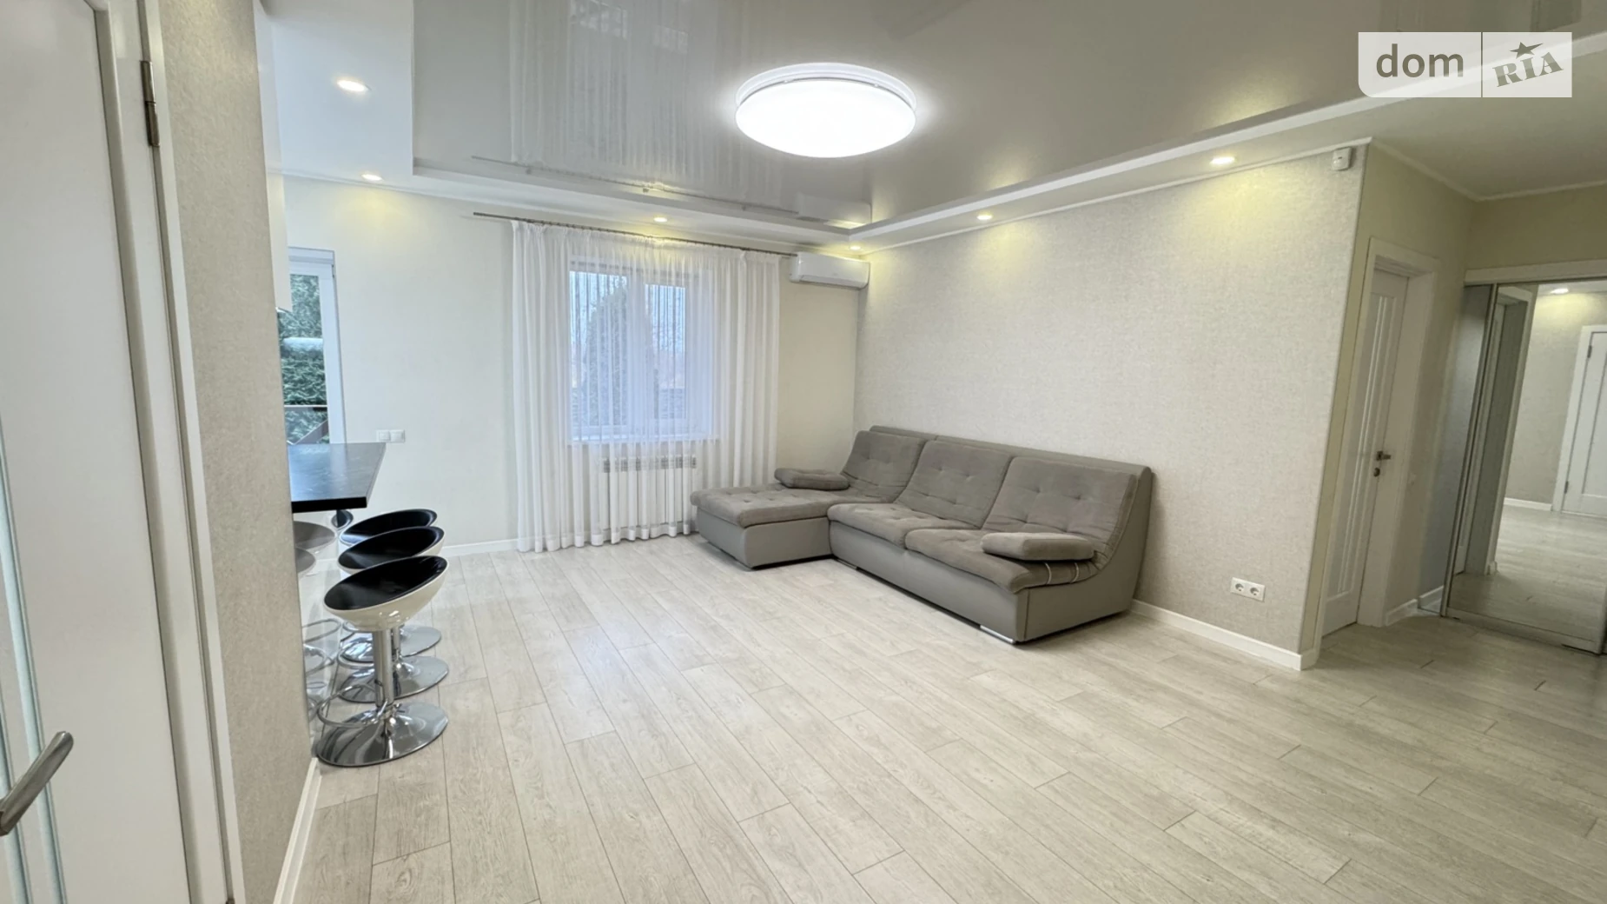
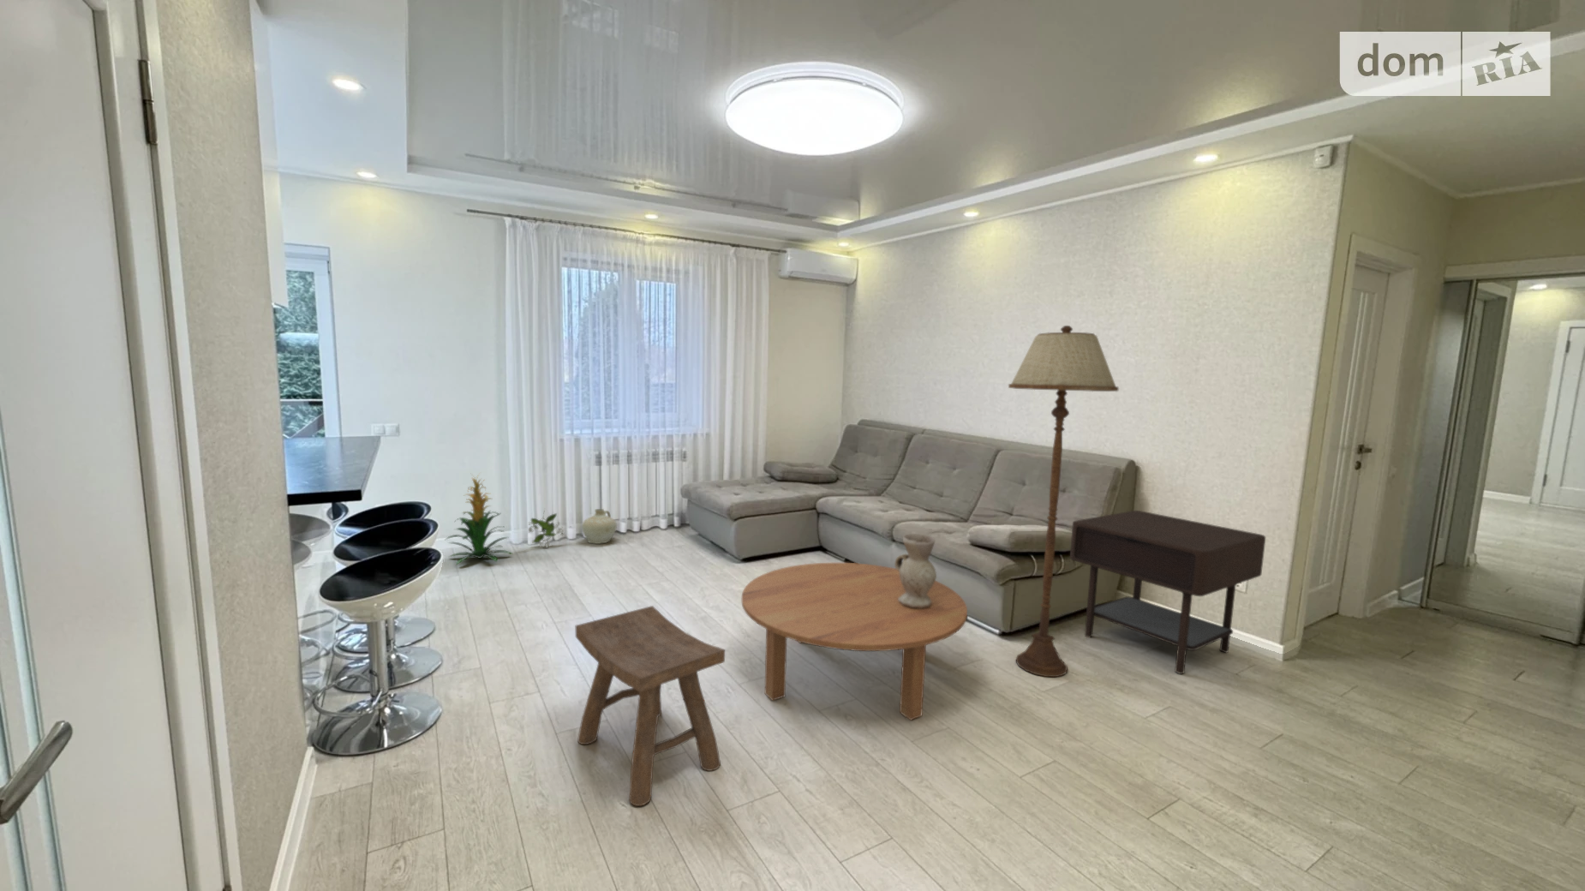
+ indoor plant [444,472,513,566]
+ floor lamp [1008,324,1120,678]
+ side table [1069,510,1266,676]
+ vase [894,533,937,608]
+ decorative plant [527,508,573,549]
+ ceramic jug [581,508,617,545]
+ coffee table [741,562,968,720]
+ stool [575,605,726,807]
